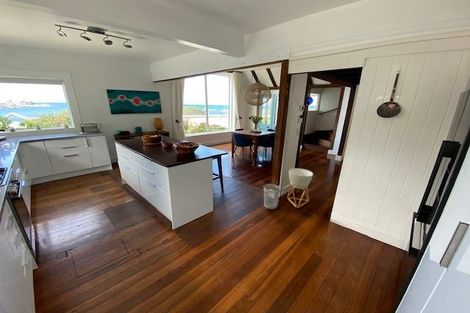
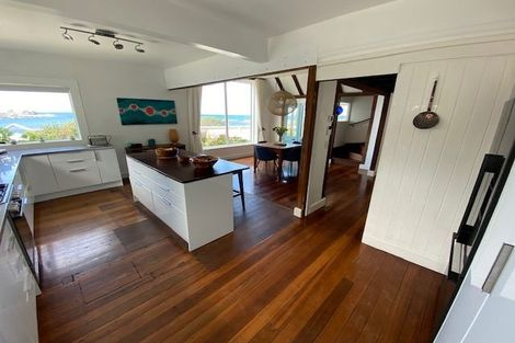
- wastebasket [263,183,281,210]
- planter [286,167,314,209]
